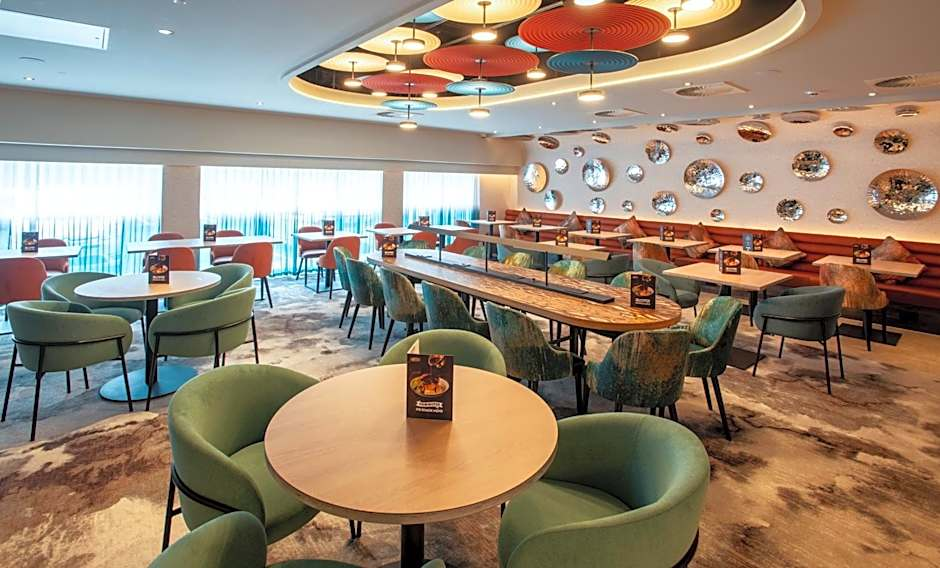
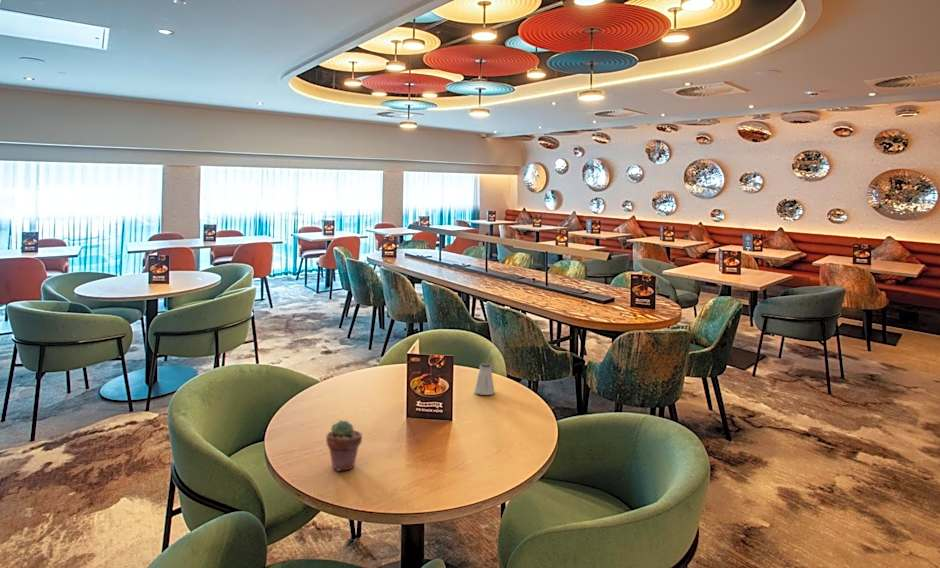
+ saltshaker [474,362,496,396]
+ potted succulent [325,419,363,472]
